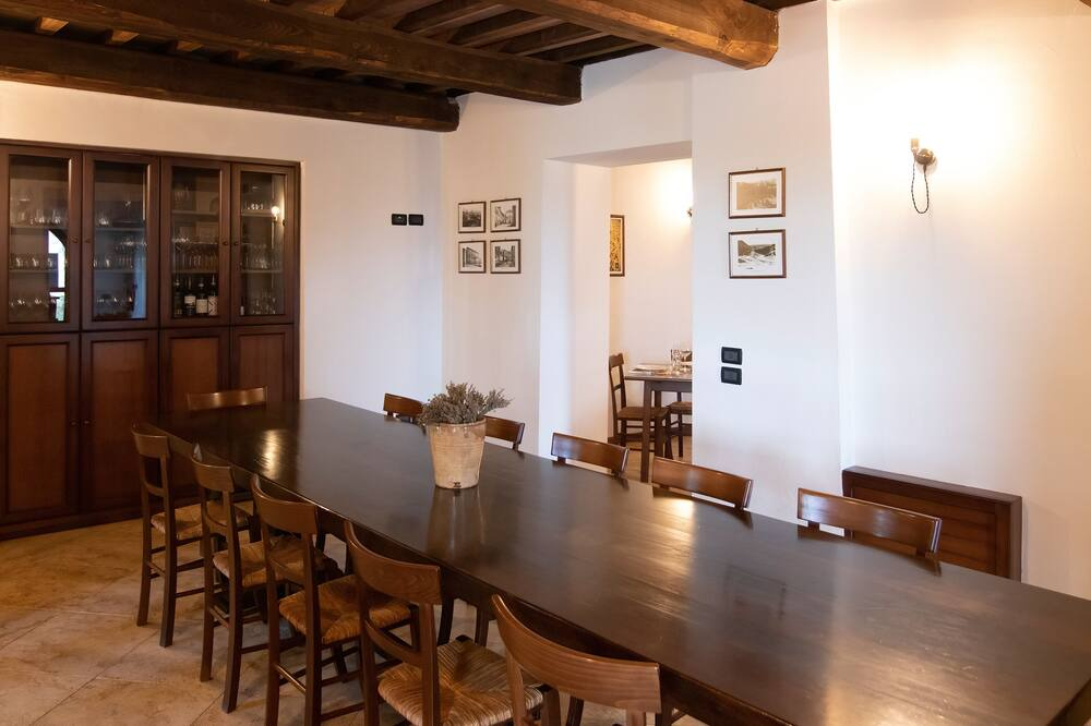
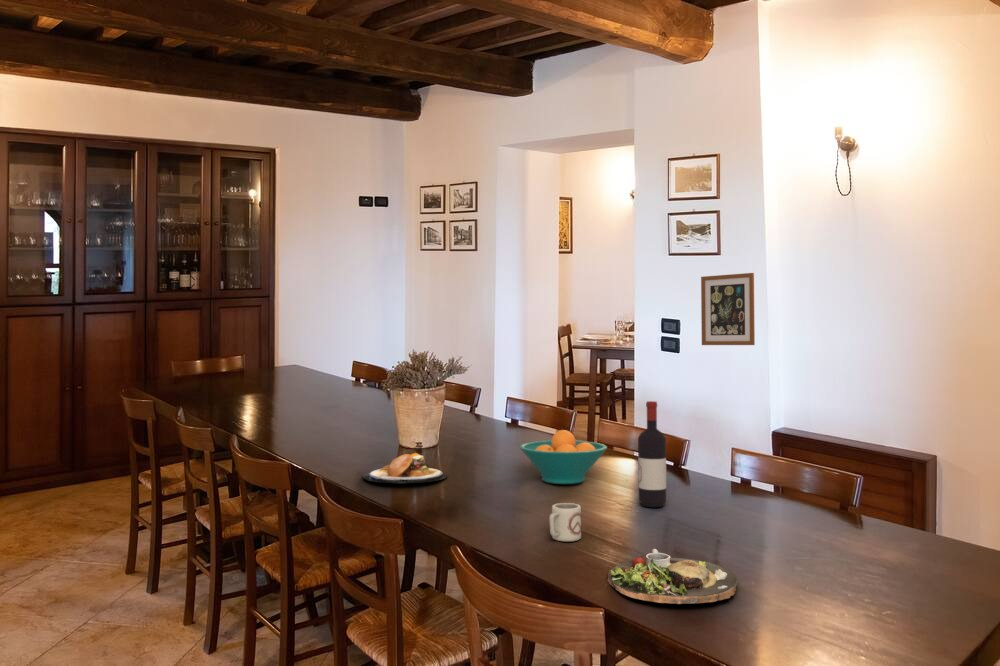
+ wine bottle [637,400,667,508]
+ fruit bowl [519,429,608,485]
+ plate [362,452,449,484]
+ cup [548,502,582,542]
+ wall art [700,272,756,346]
+ dinner plate [607,548,739,605]
